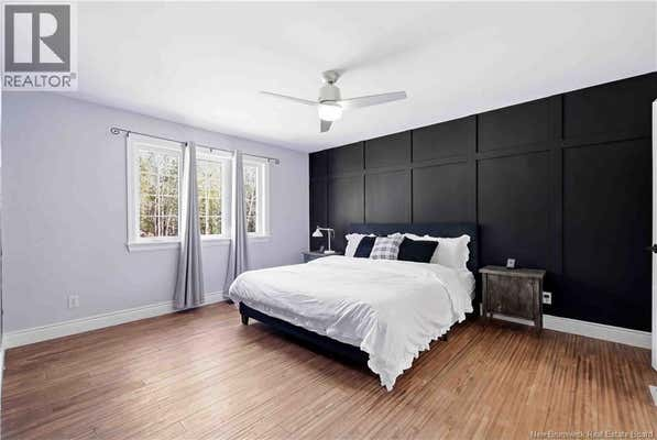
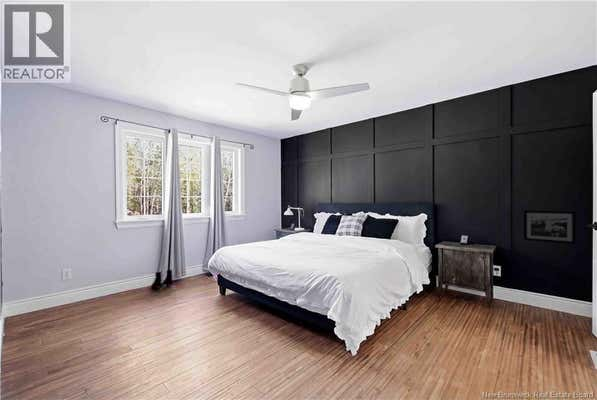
+ boots [151,269,173,289]
+ picture frame [523,209,576,245]
